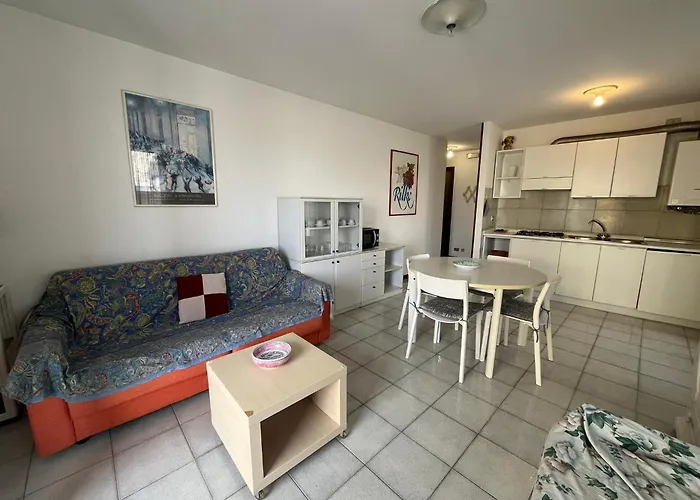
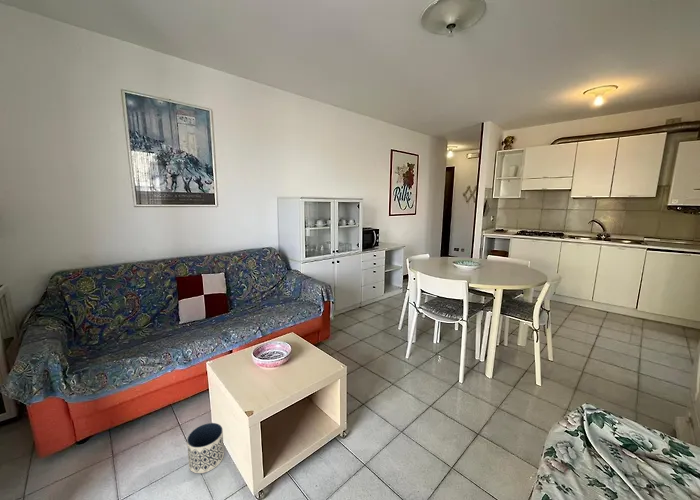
+ planter [186,422,225,474]
